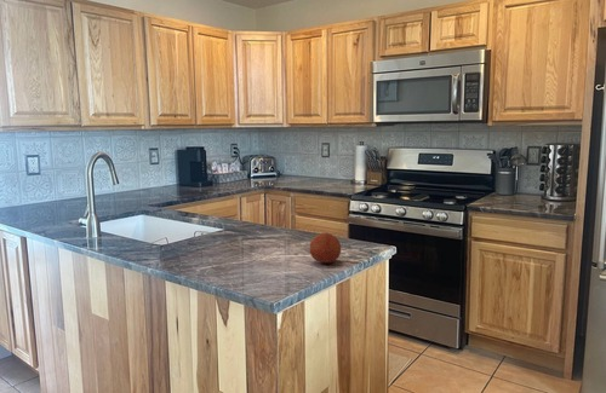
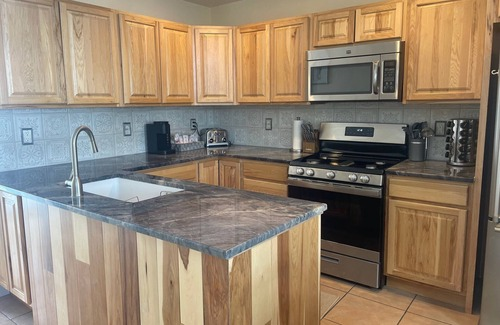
- fruit [308,231,342,264]
